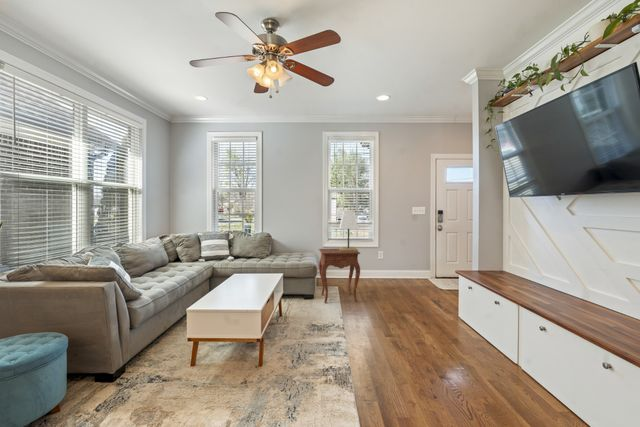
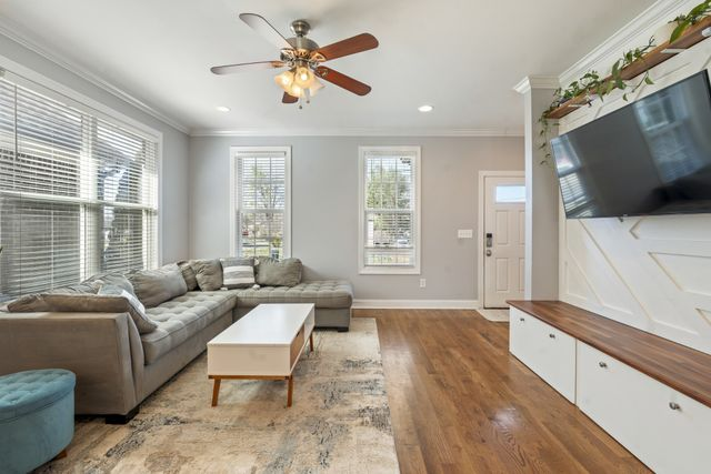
- side table [318,248,361,304]
- lamp [338,210,359,252]
